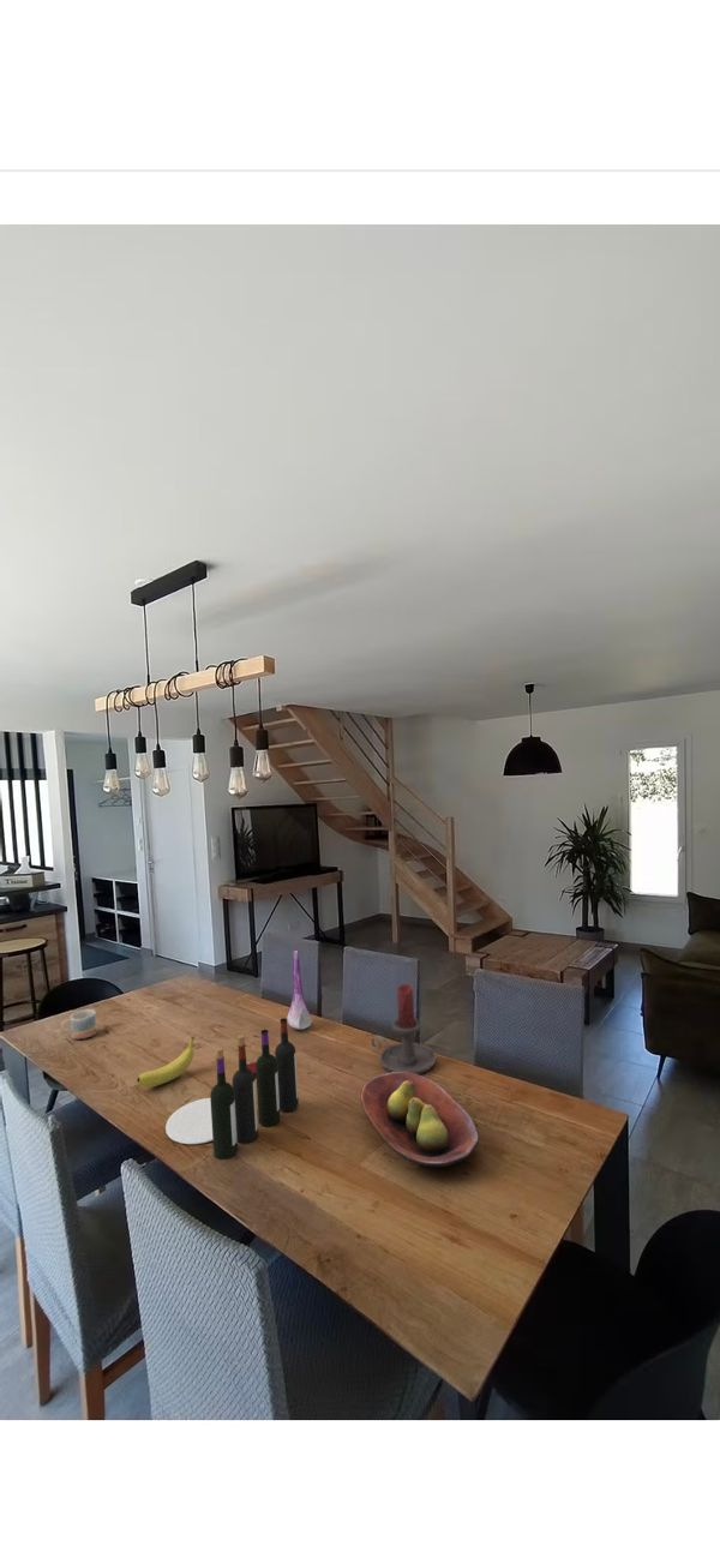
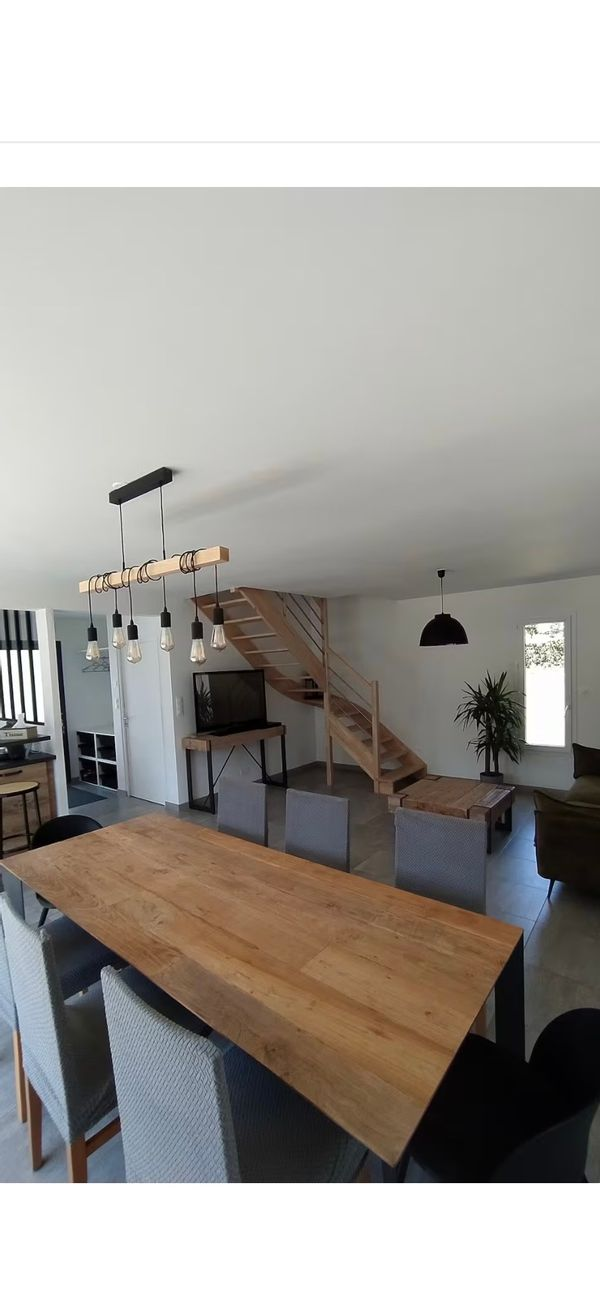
- fruit [136,1036,196,1087]
- candle holder [370,982,437,1075]
- wine bottle [164,1017,300,1161]
- vase [286,948,313,1031]
- mug [60,1008,97,1041]
- fruit bowl [360,1072,480,1169]
